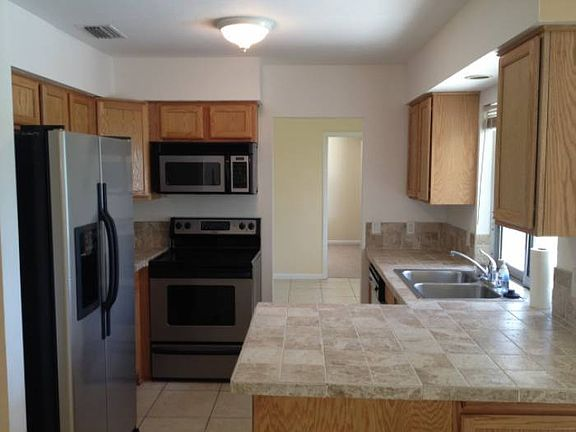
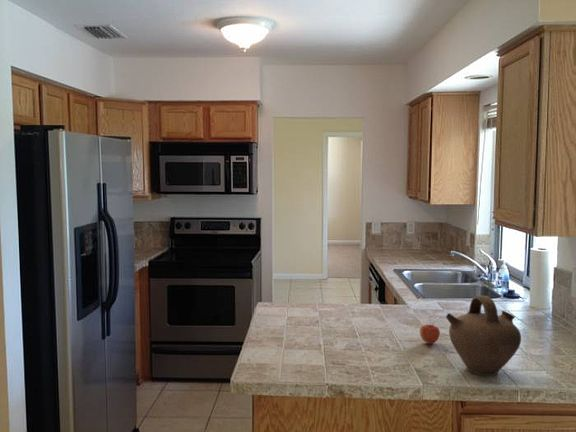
+ apple [419,321,441,345]
+ jug [445,295,522,377]
